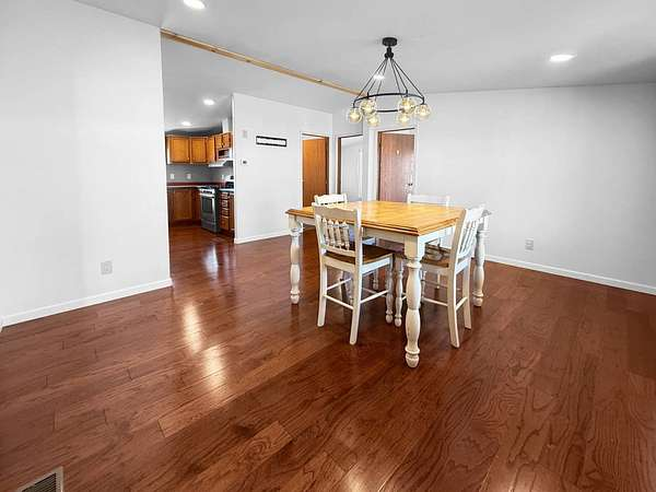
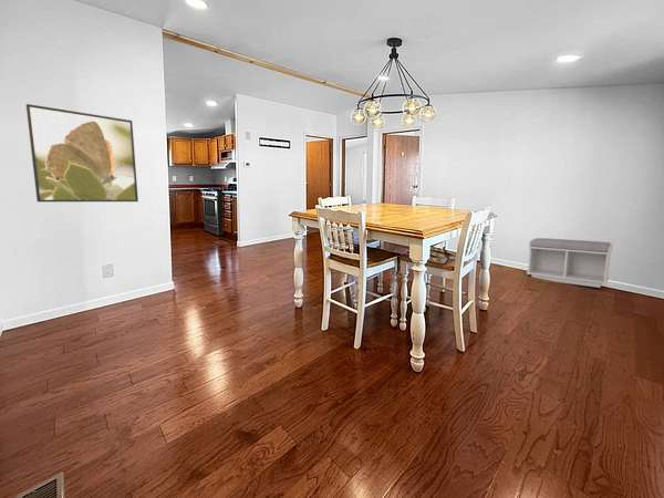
+ bench [526,237,613,289]
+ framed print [25,103,139,203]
